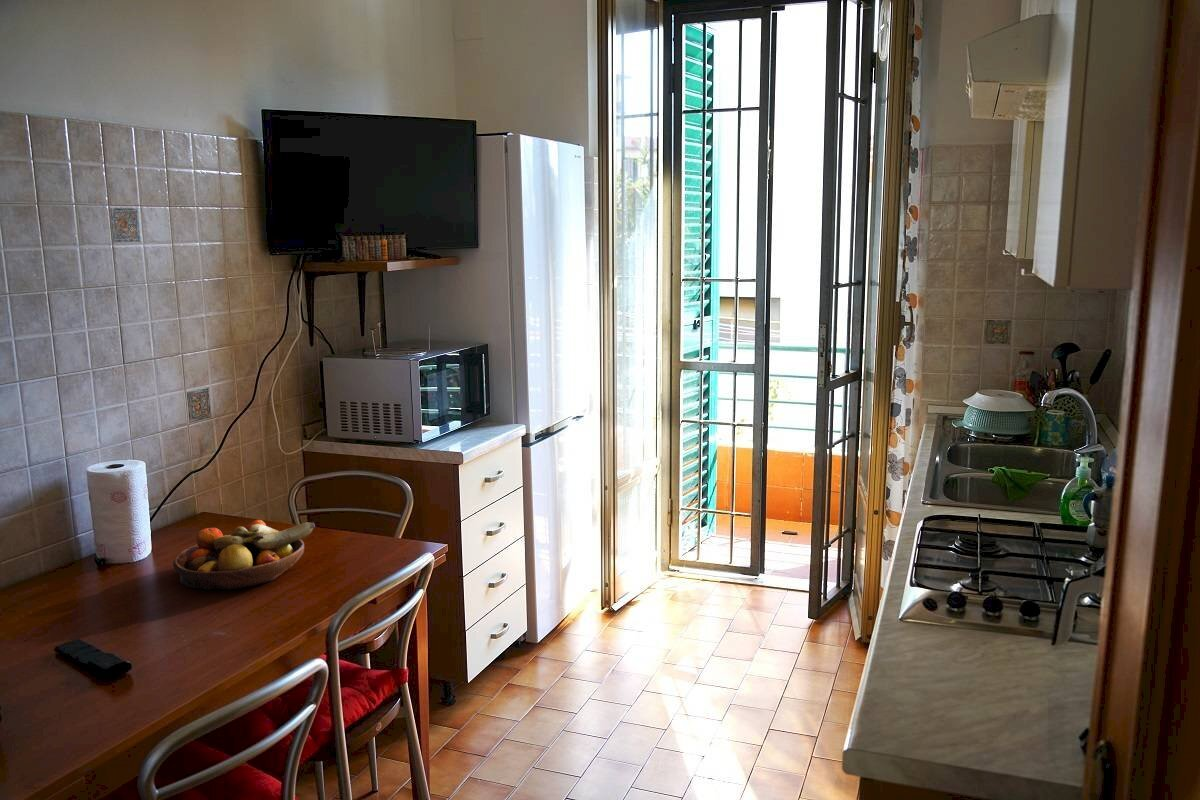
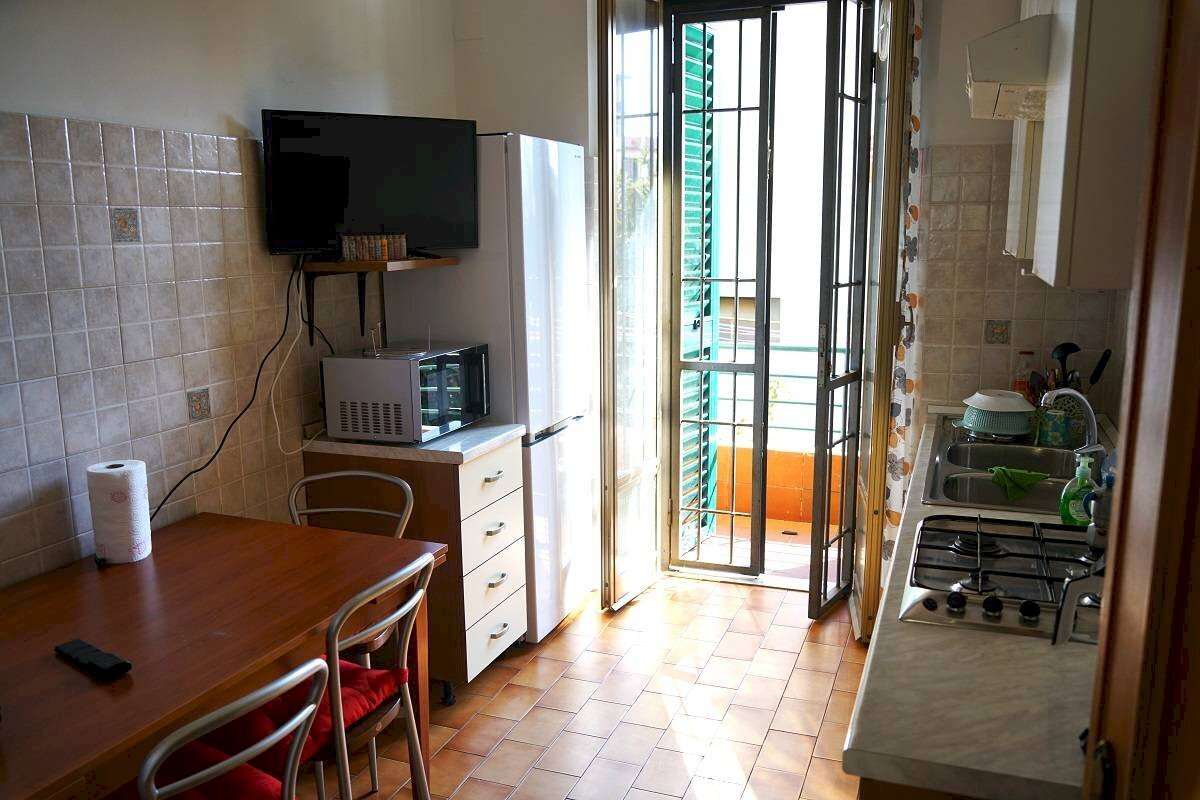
- fruit bowl [172,519,316,591]
